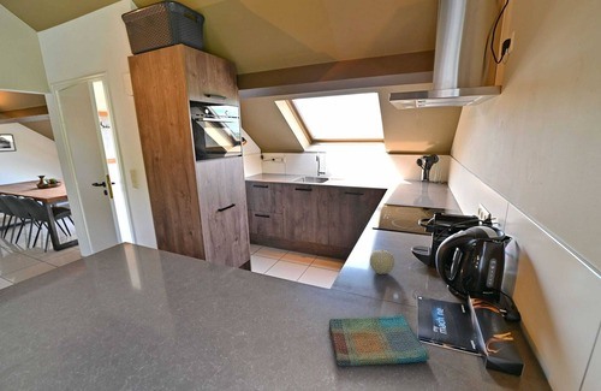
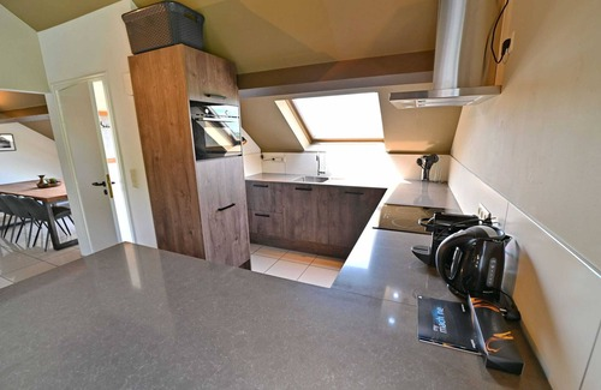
- dish towel [328,313,430,367]
- fruit [369,249,395,276]
